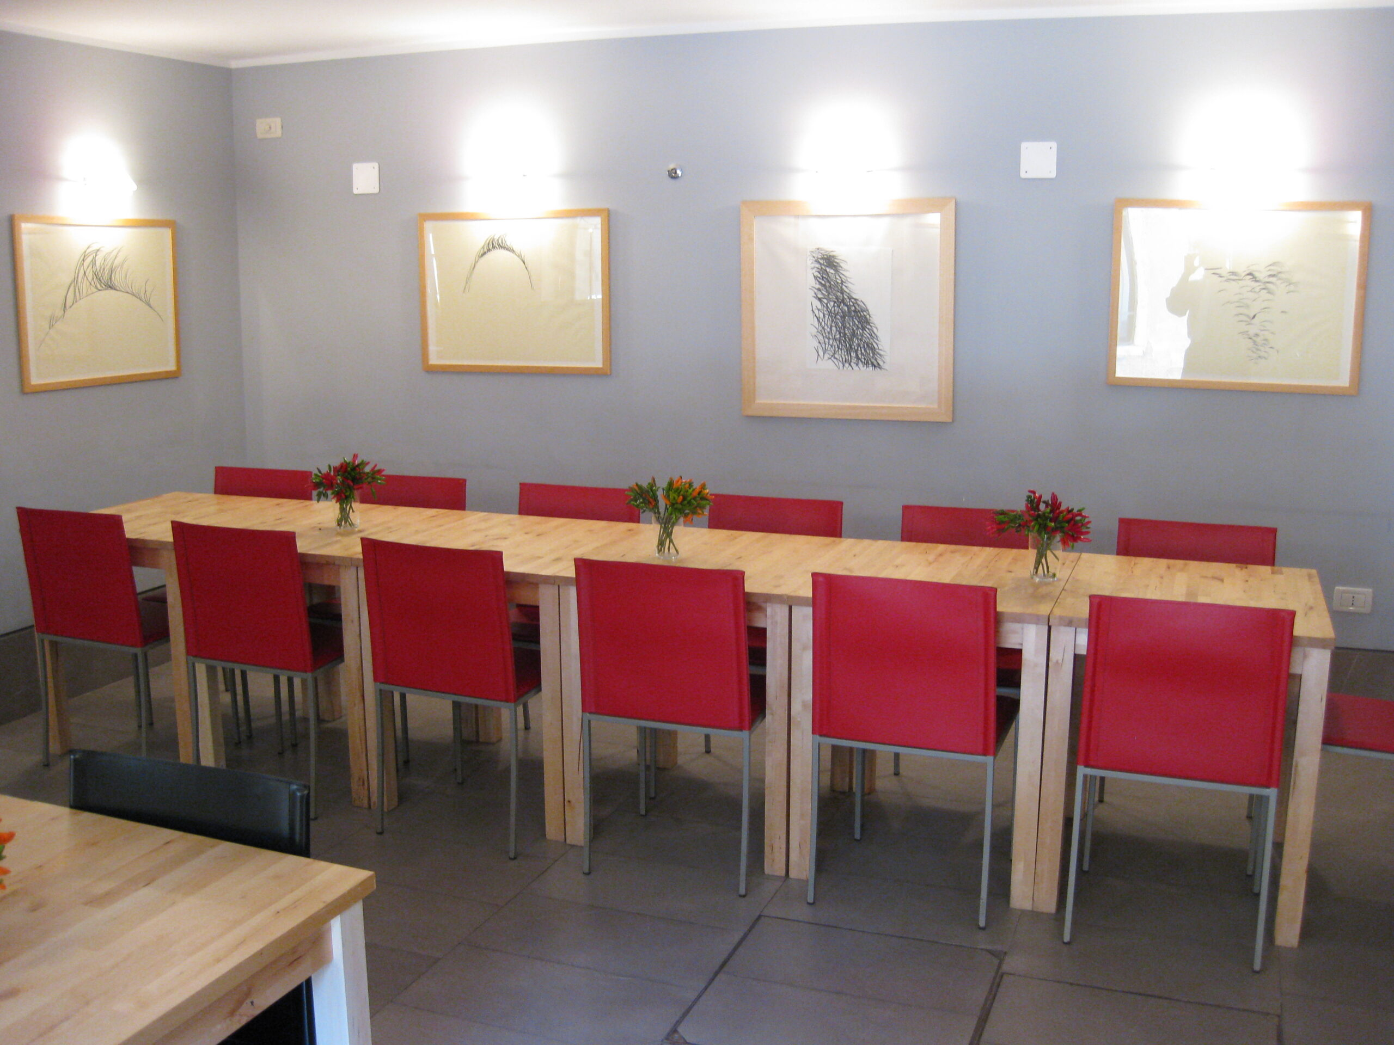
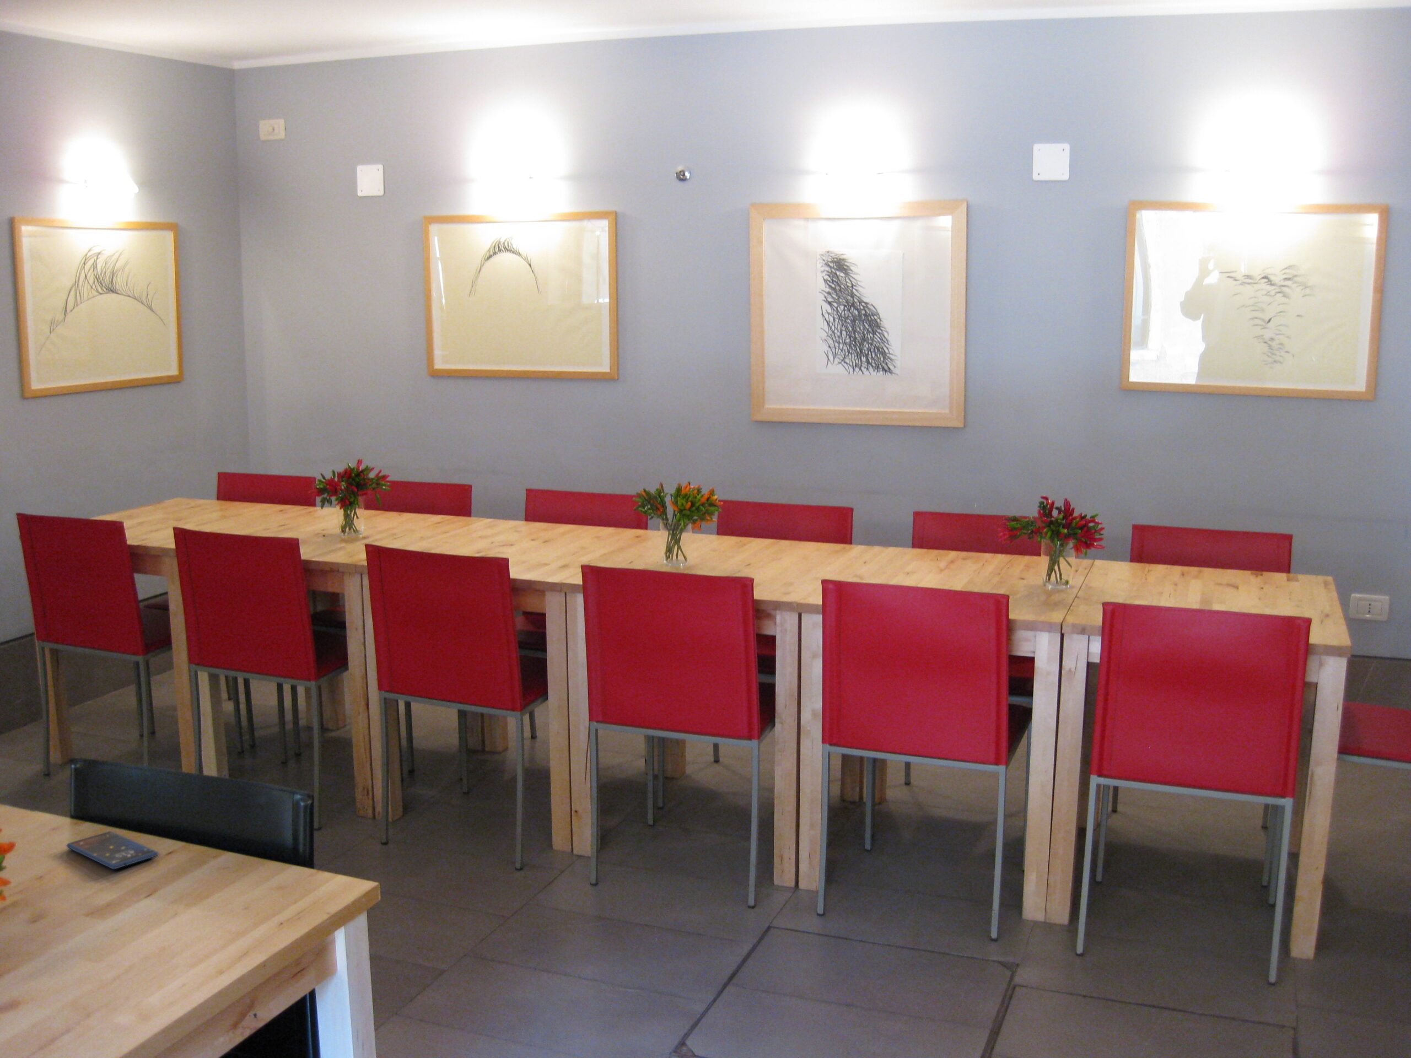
+ smartphone [67,830,159,869]
